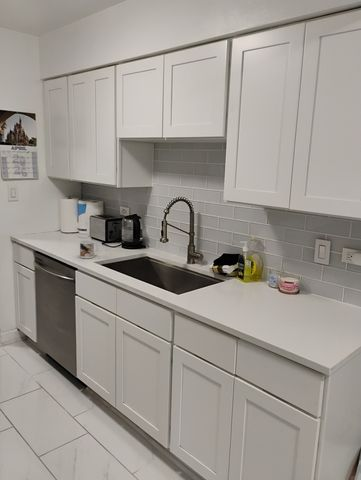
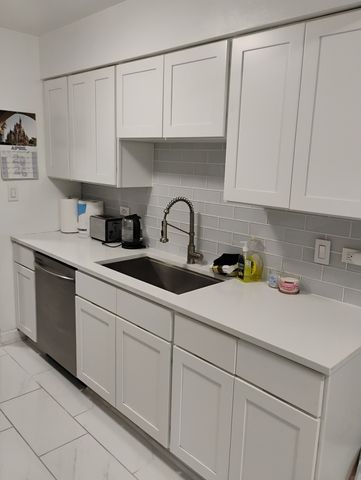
- mug [79,239,99,259]
